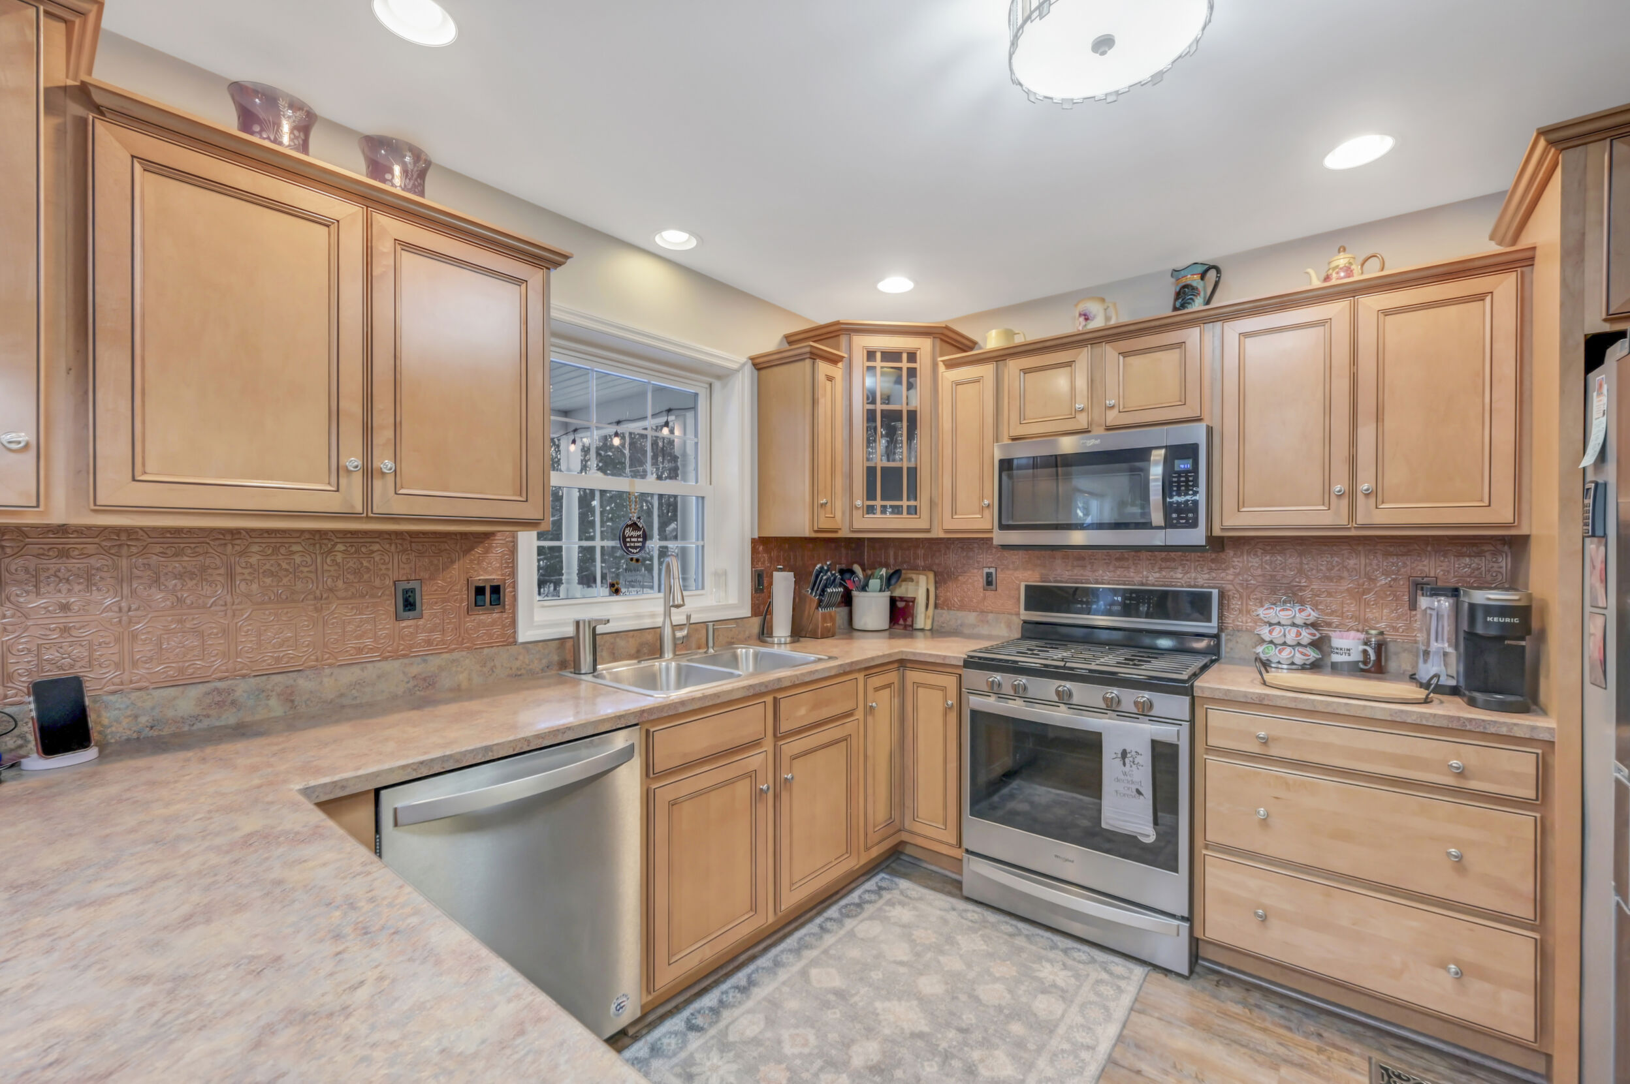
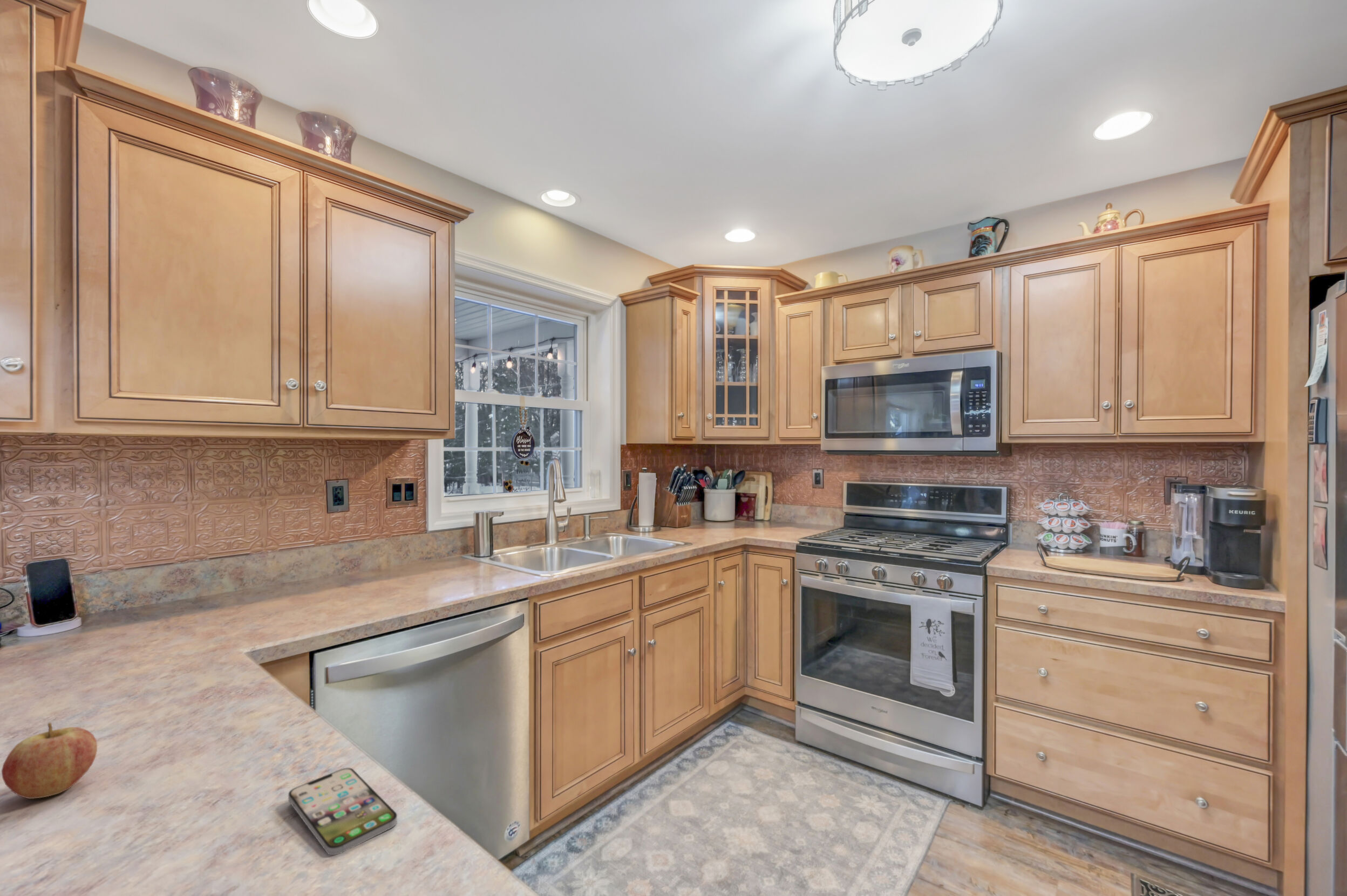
+ fruit [1,722,98,799]
+ smartphone [288,768,398,856]
